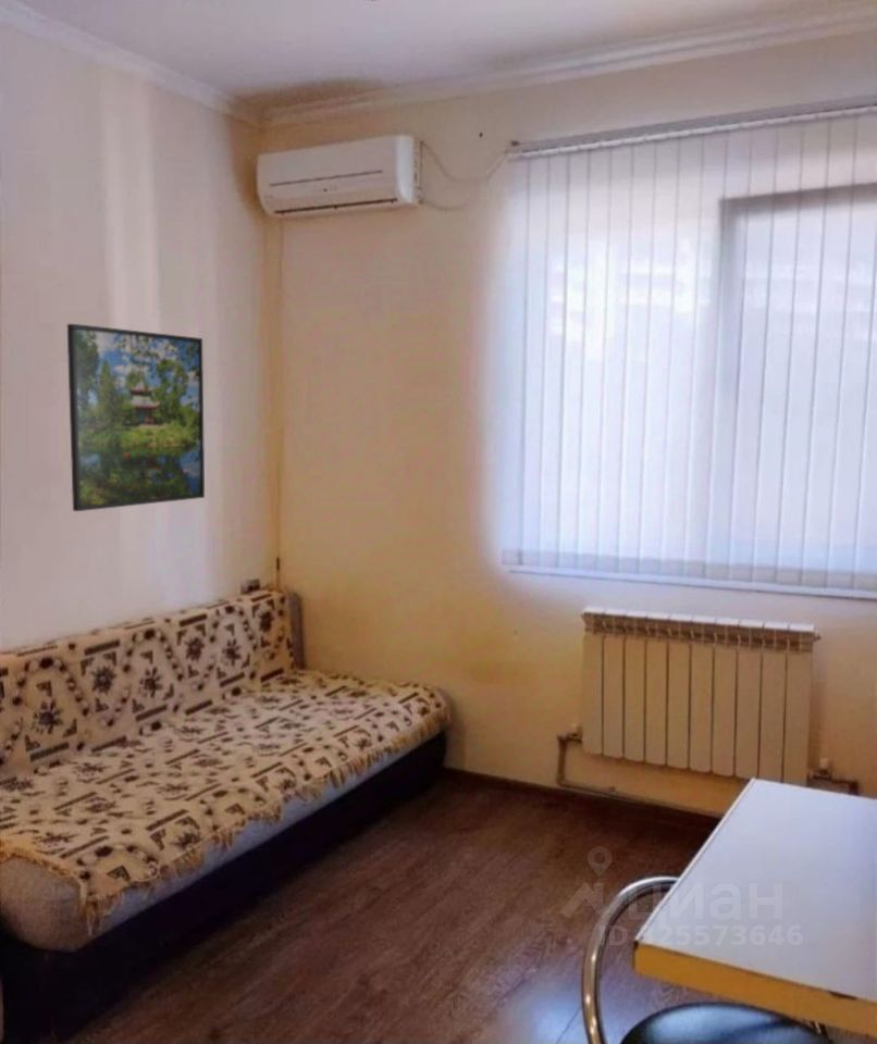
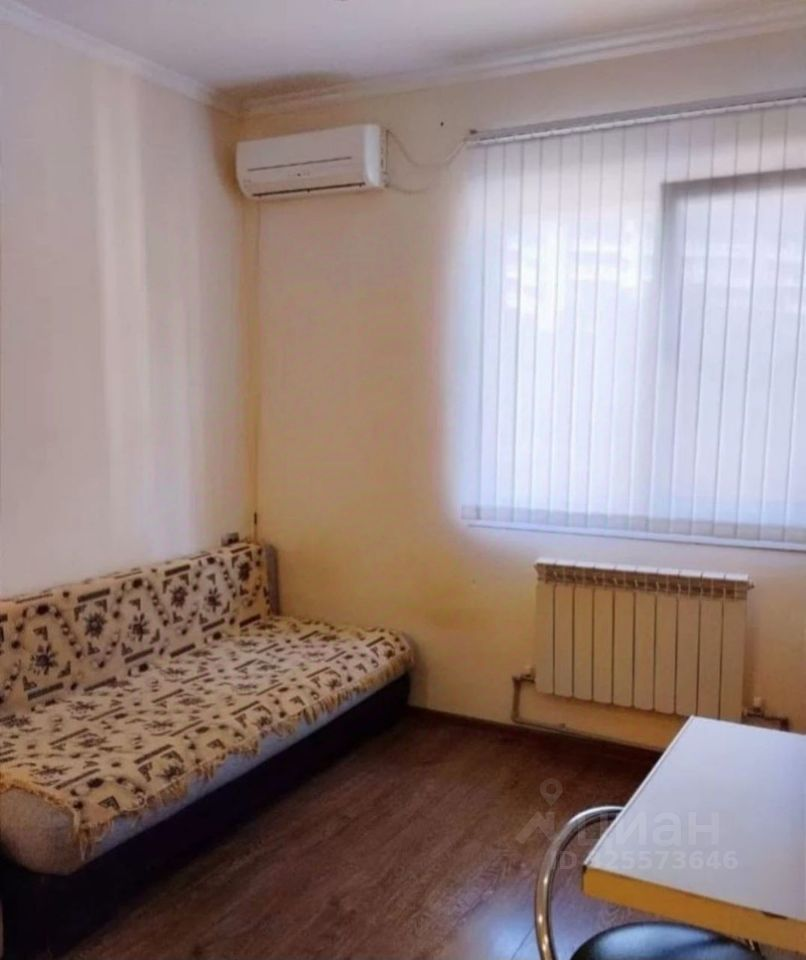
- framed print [66,323,206,512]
